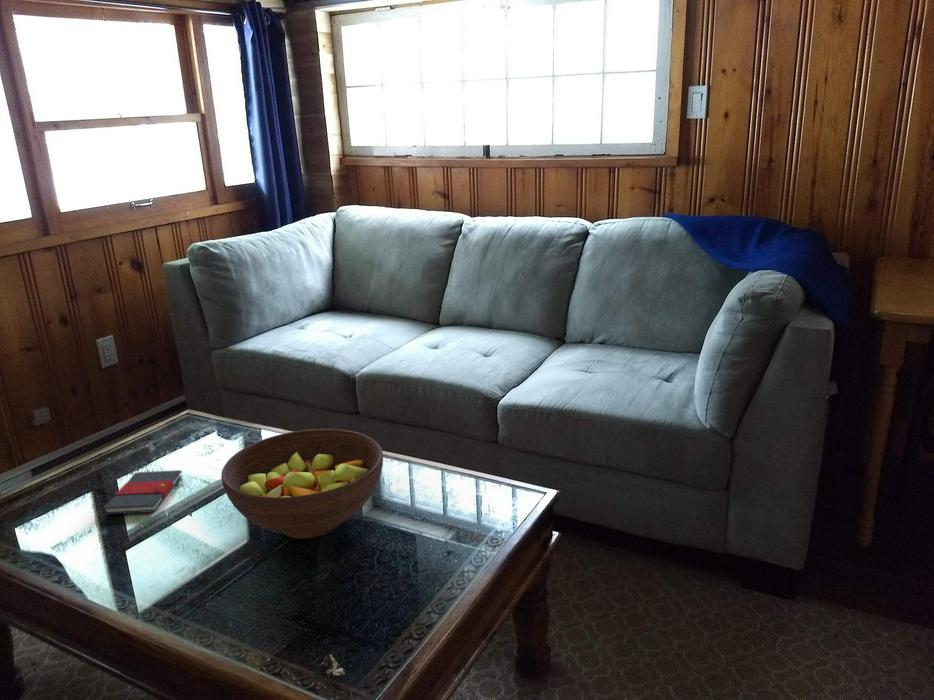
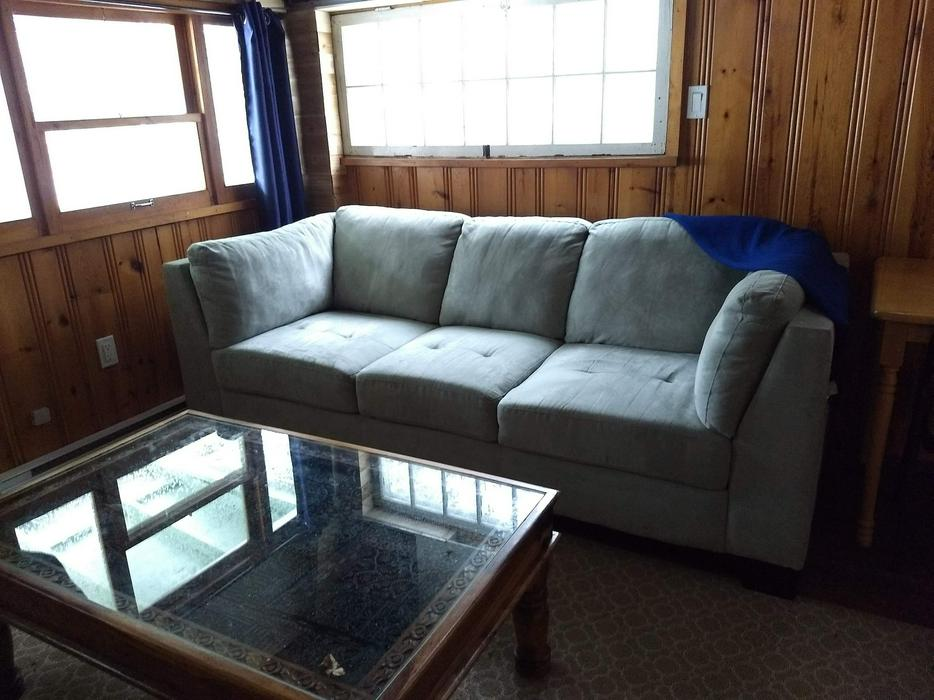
- book [100,469,184,516]
- fruit bowl [220,428,384,540]
